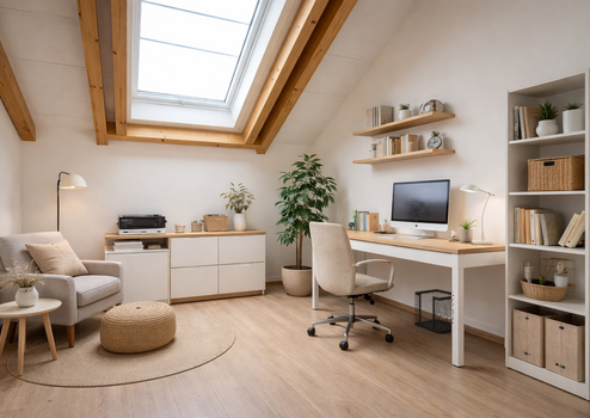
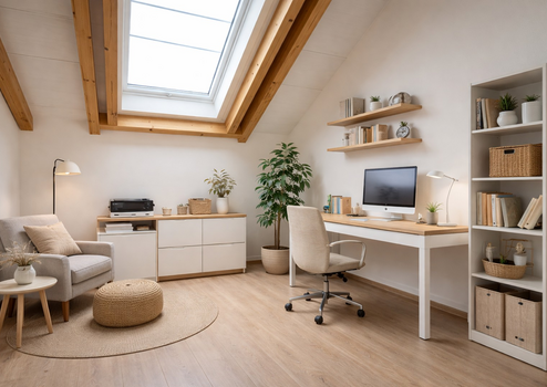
- wastebasket [413,288,453,334]
